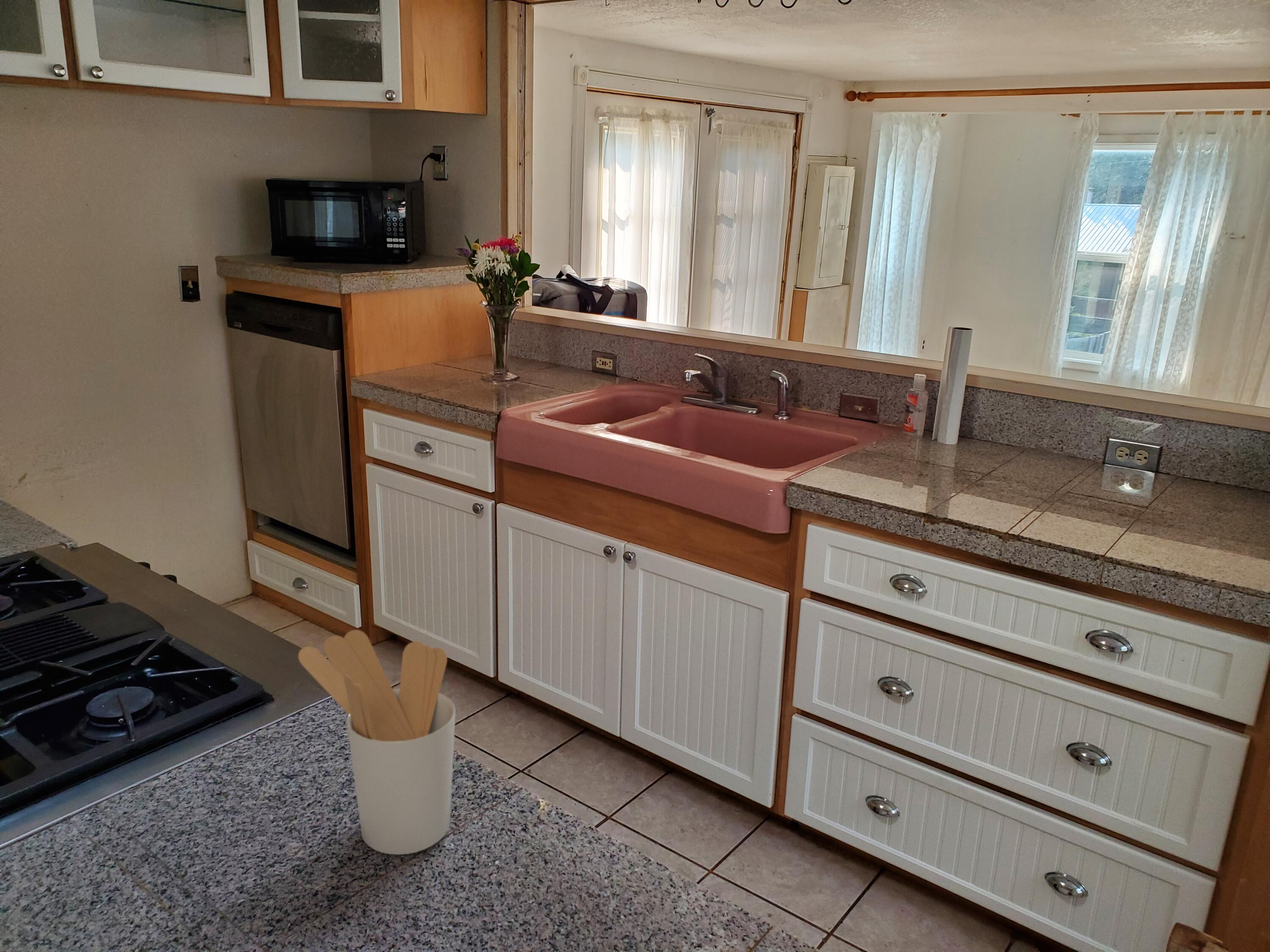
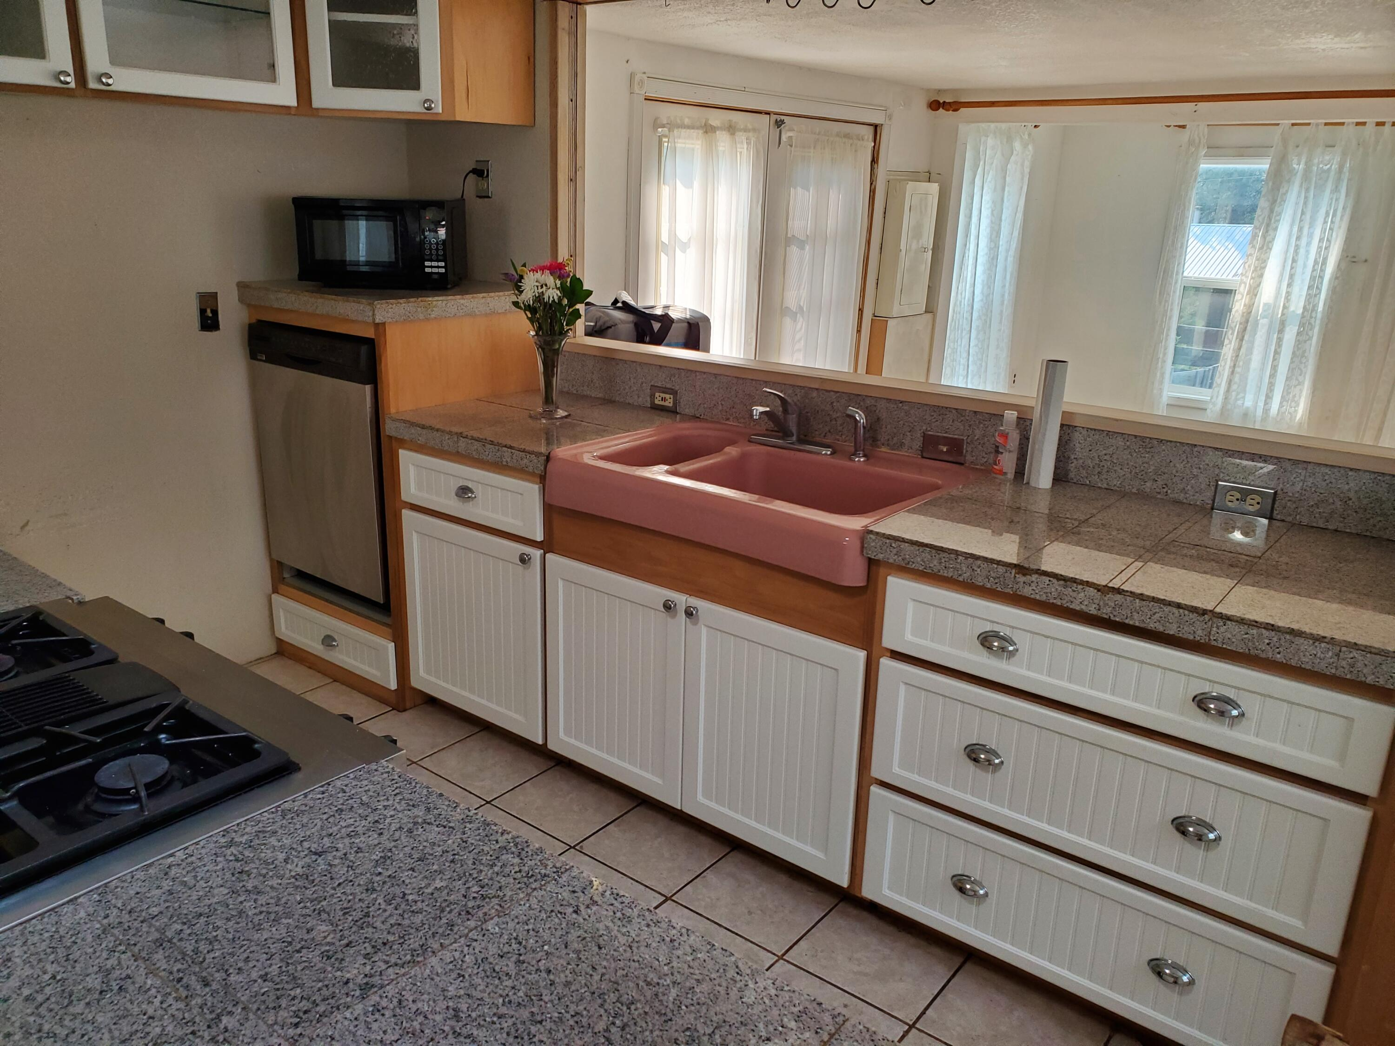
- utensil holder [298,629,456,855]
